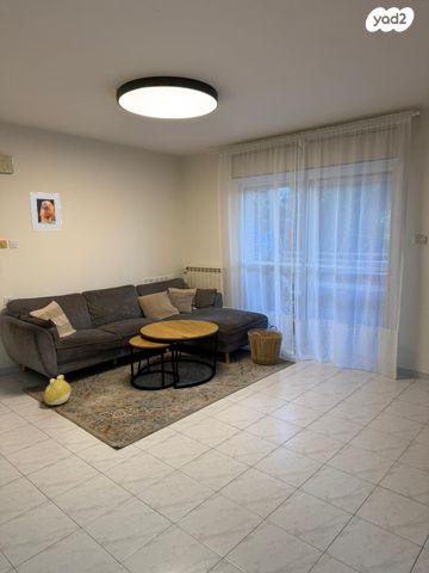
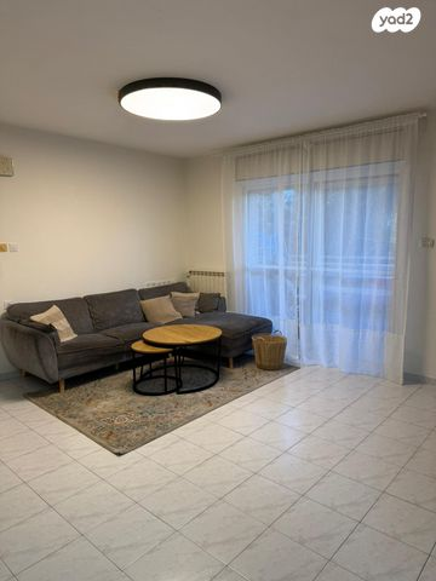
- plush toy [43,374,73,406]
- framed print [29,191,63,230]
